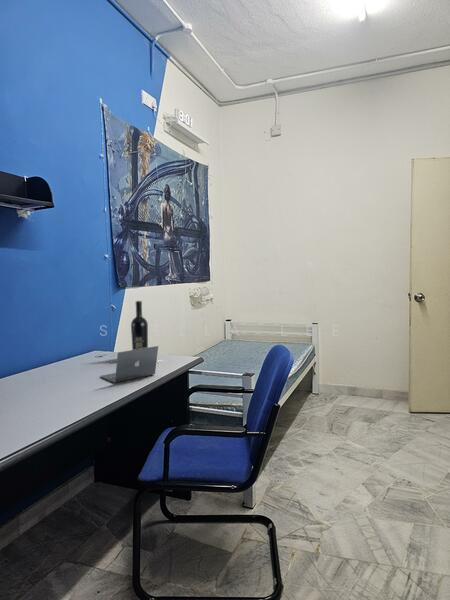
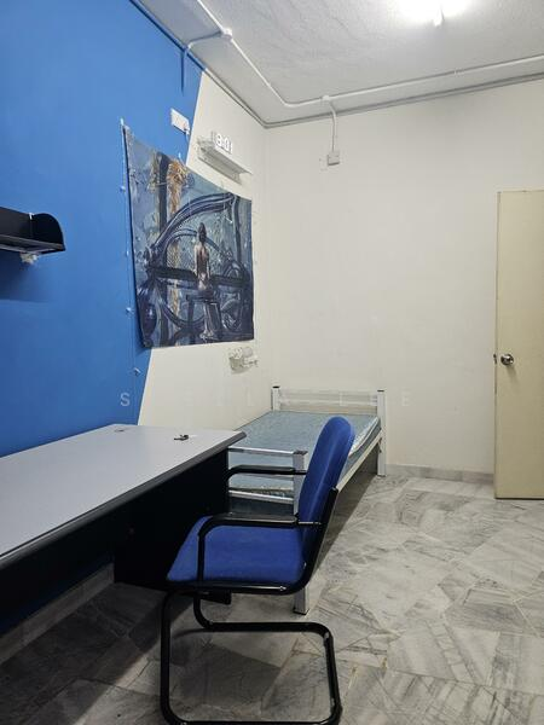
- laptop [99,345,159,384]
- wine bottle [130,300,149,350]
